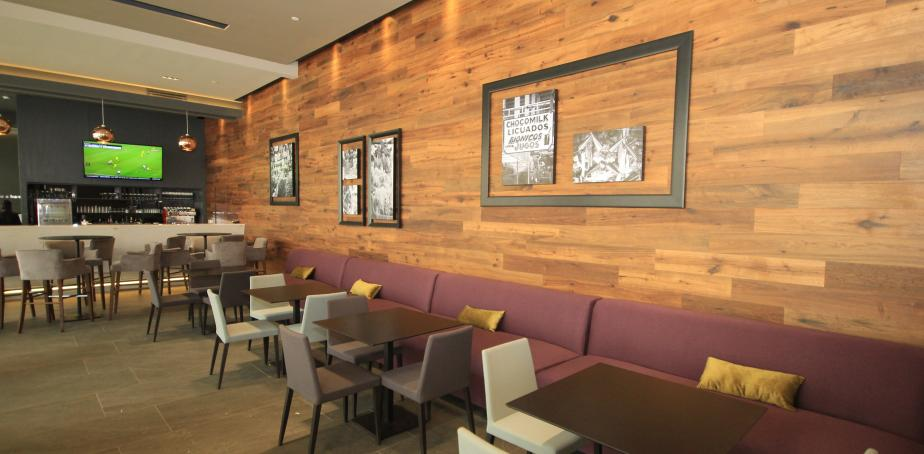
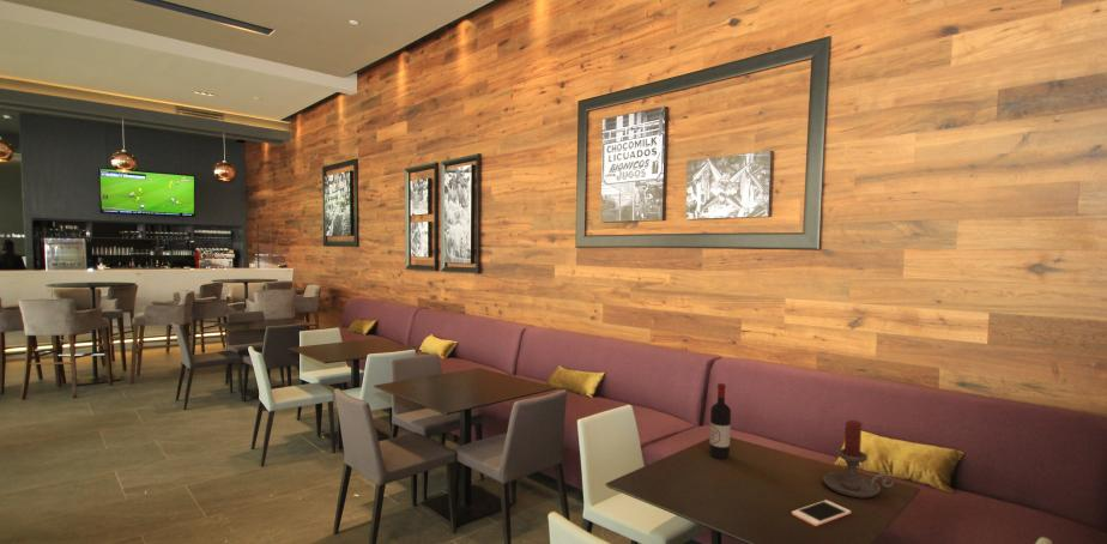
+ wine bottle [708,382,732,460]
+ cell phone [791,498,852,527]
+ candle holder [822,419,895,500]
